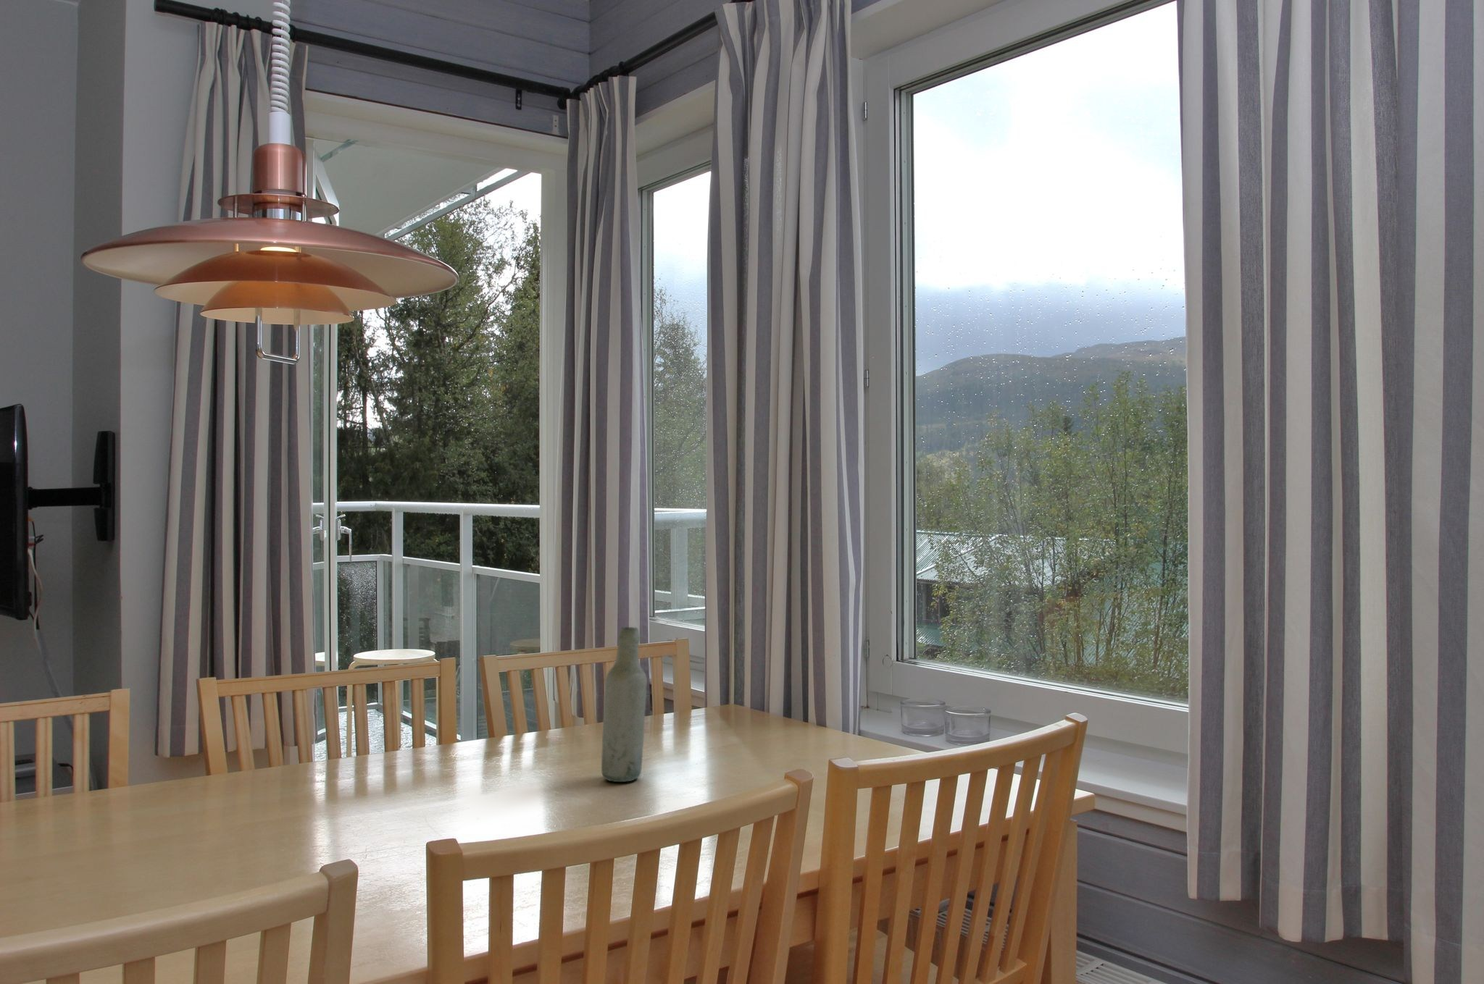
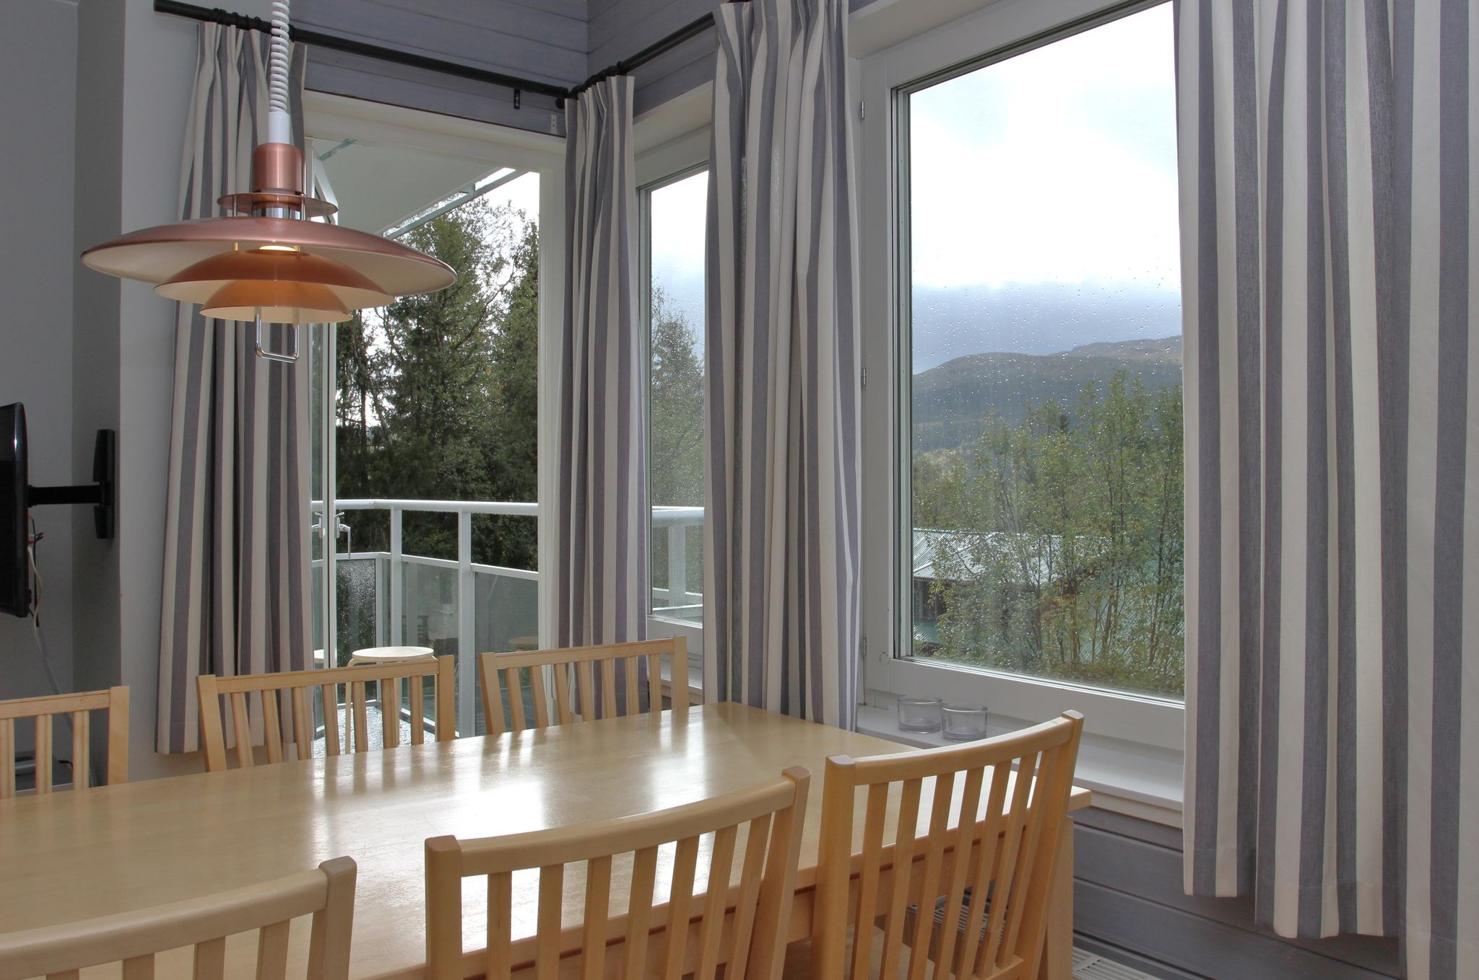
- bottle [601,626,648,783]
